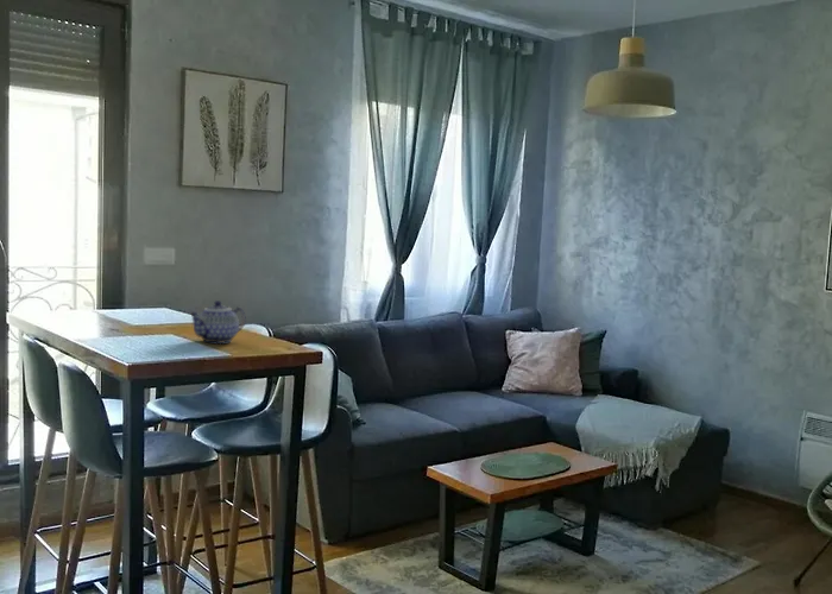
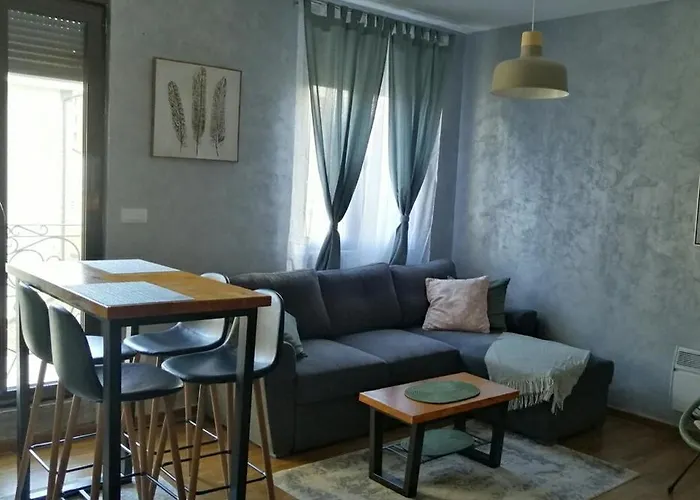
- teapot [188,299,247,345]
